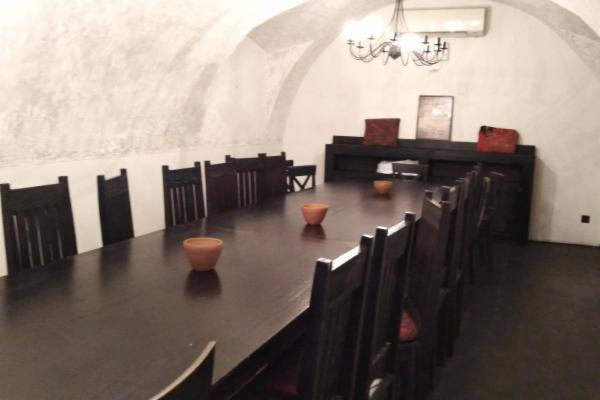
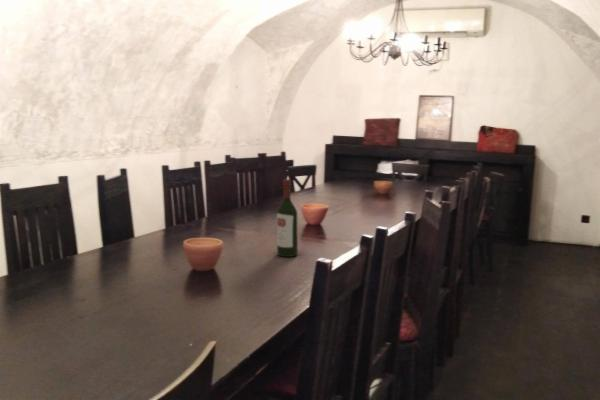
+ wine bottle [276,178,299,258]
